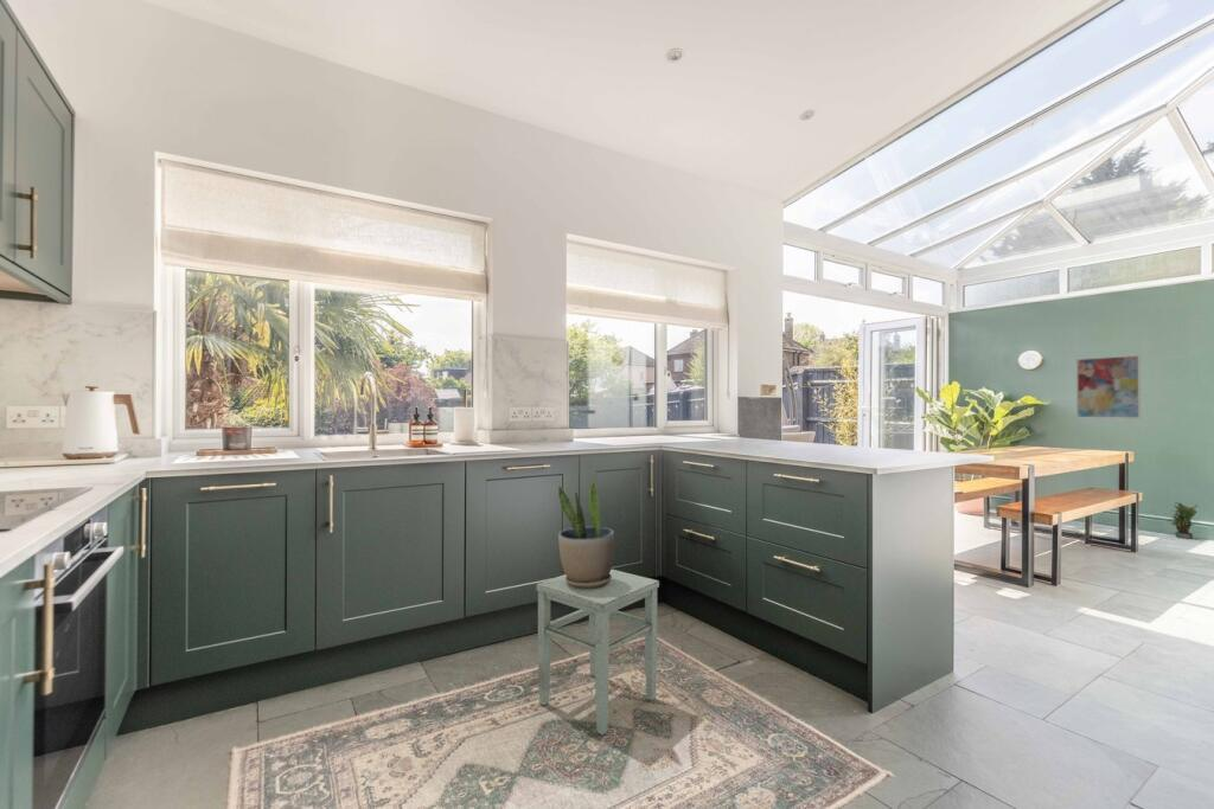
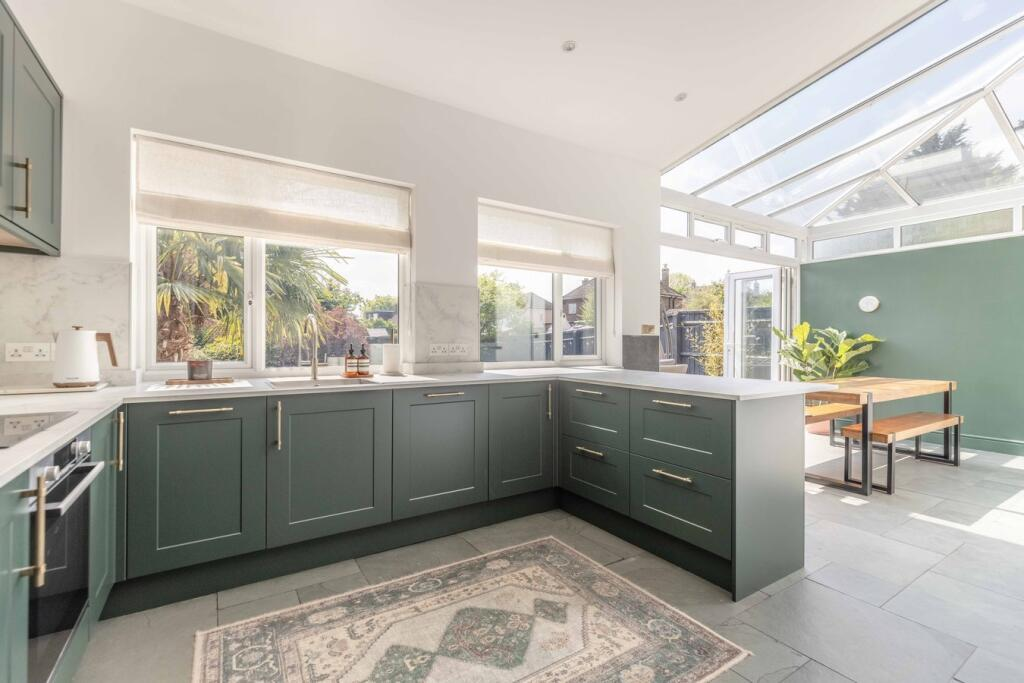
- stool [535,569,660,736]
- wall art [1075,353,1142,420]
- potted plant [1165,501,1199,540]
- potted plant [557,481,615,589]
